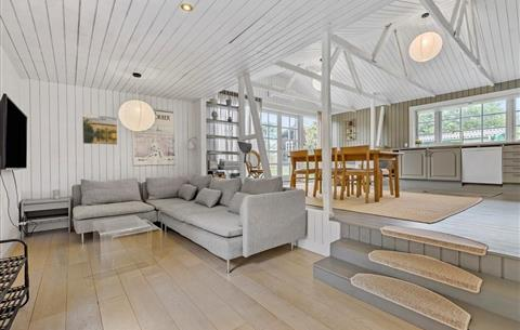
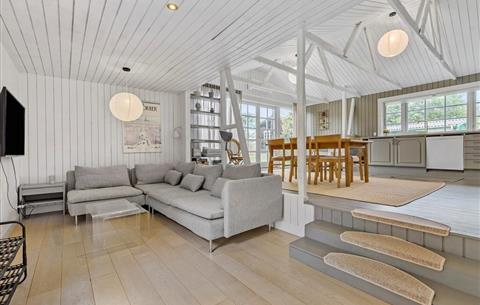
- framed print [81,113,118,146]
